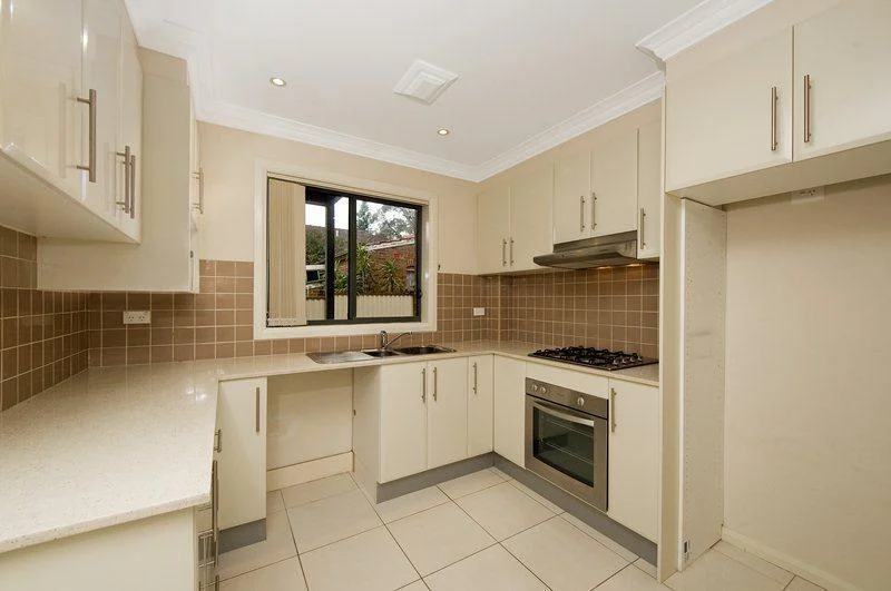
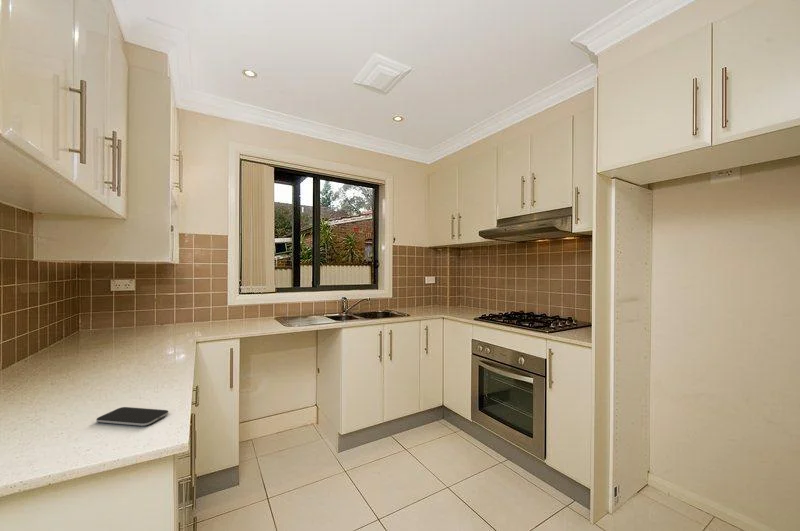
+ smartphone [95,406,169,427]
